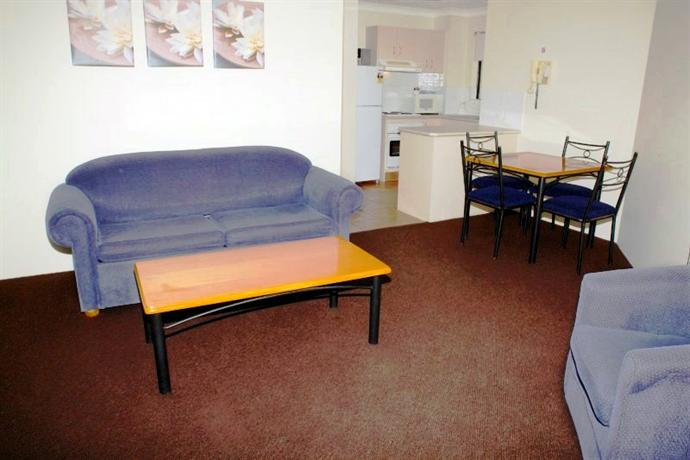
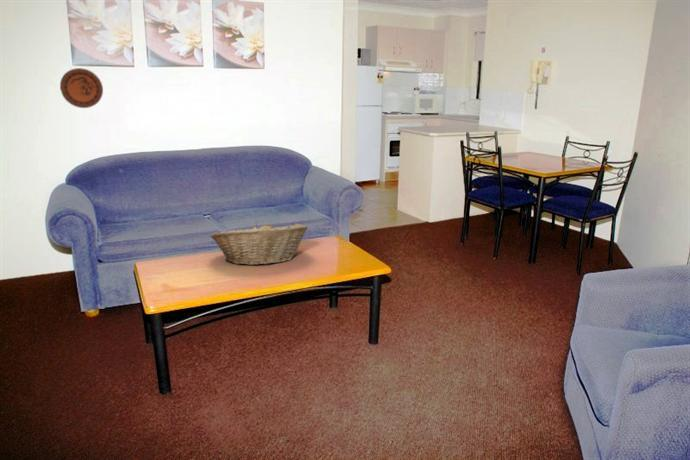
+ fruit basket [209,222,309,266]
+ decorative plate [59,67,104,109]
